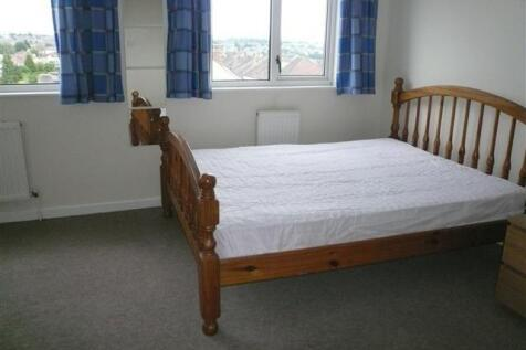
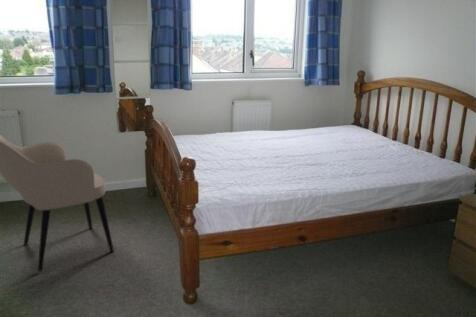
+ armchair [0,134,115,272]
